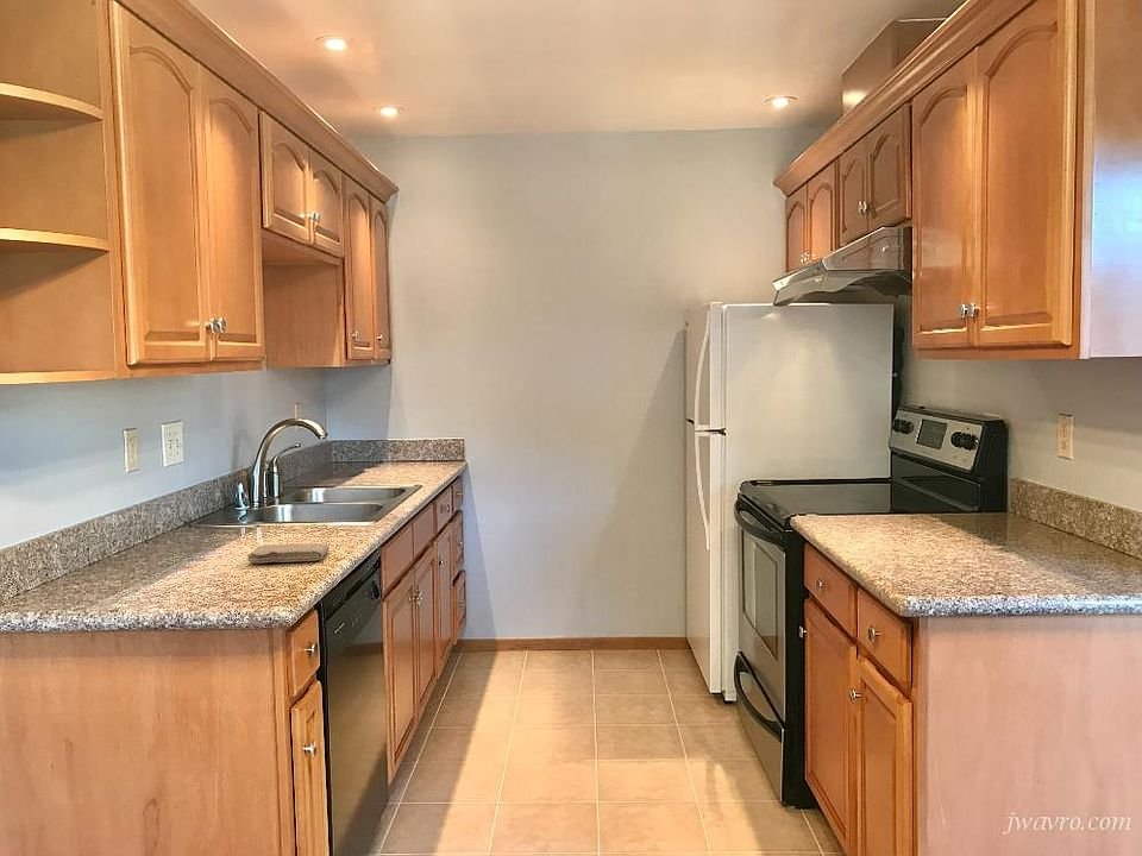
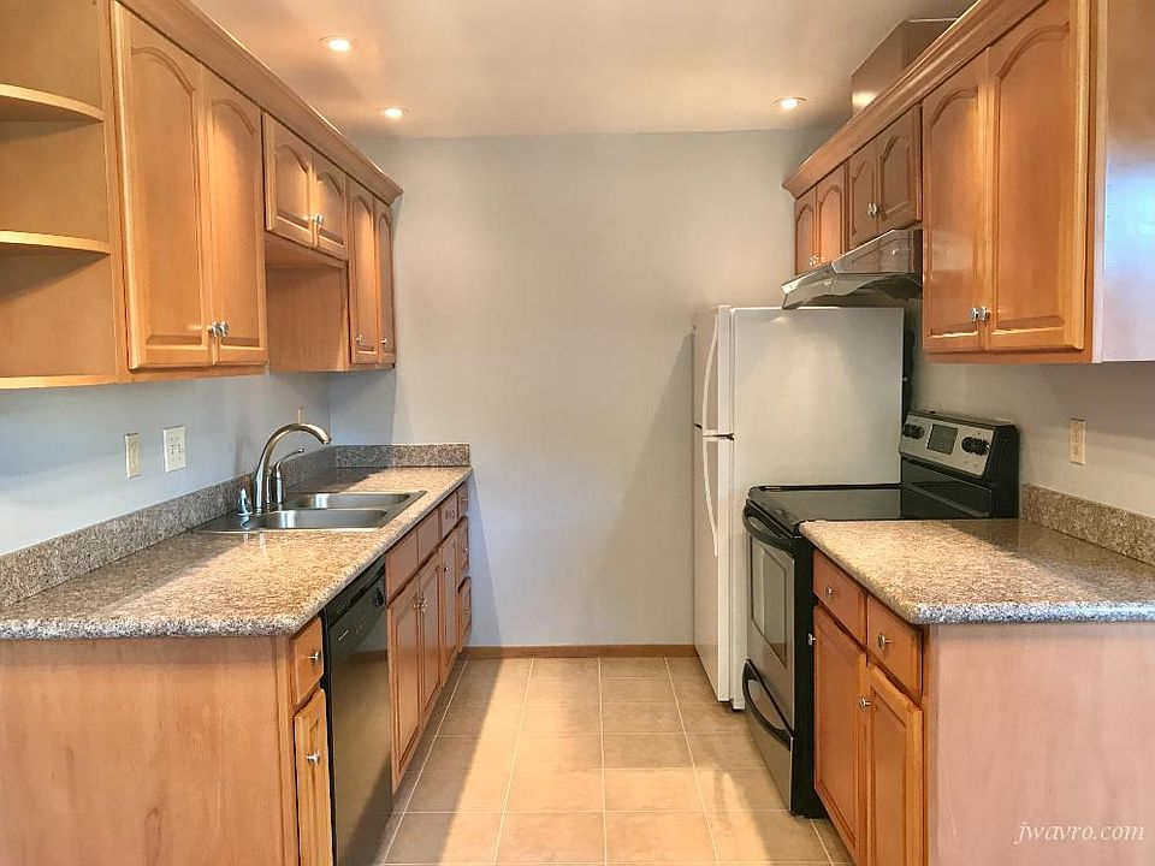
- washcloth [246,542,331,564]
